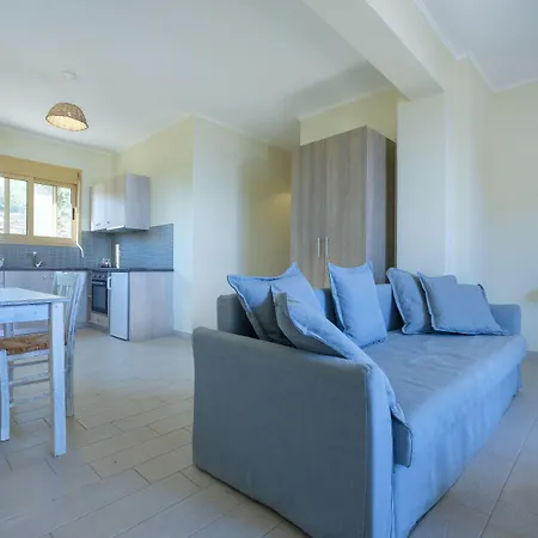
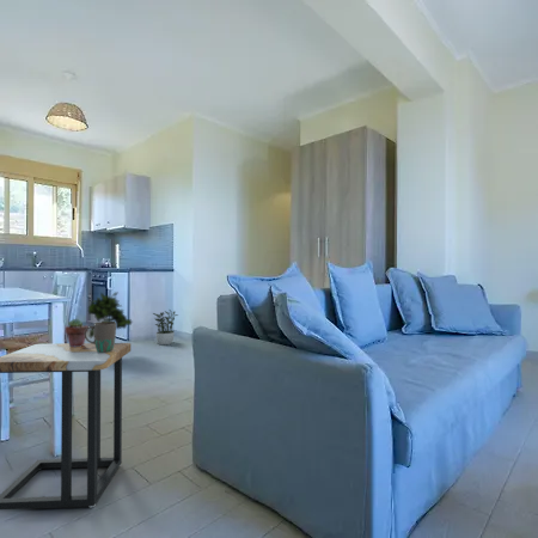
+ potted succulent [65,318,90,347]
+ potted plant [152,310,179,346]
+ mug [85,320,117,353]
+ indoor plant [87,291,134,340]
+ side table [0,342,132,511]
